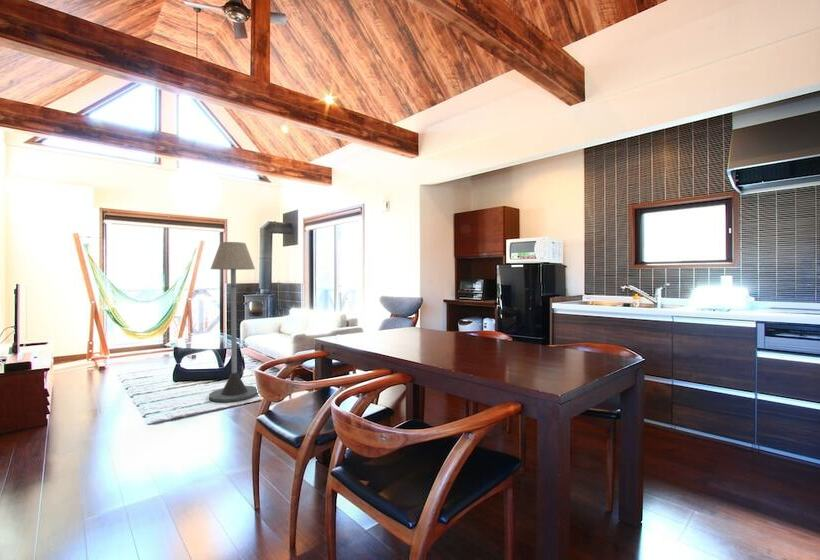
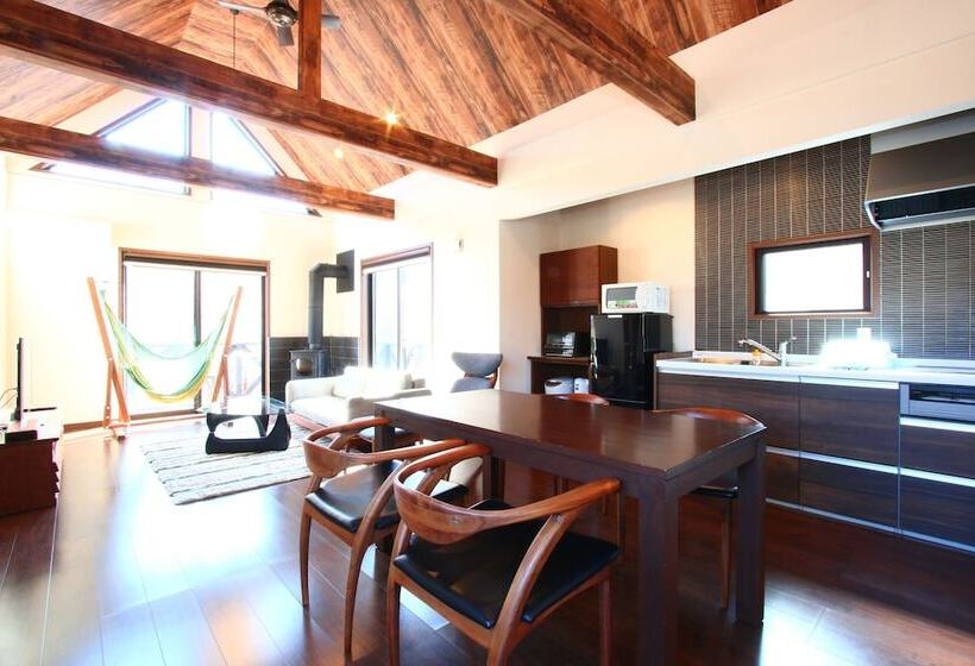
- floor lamp [208,241,259,403]
